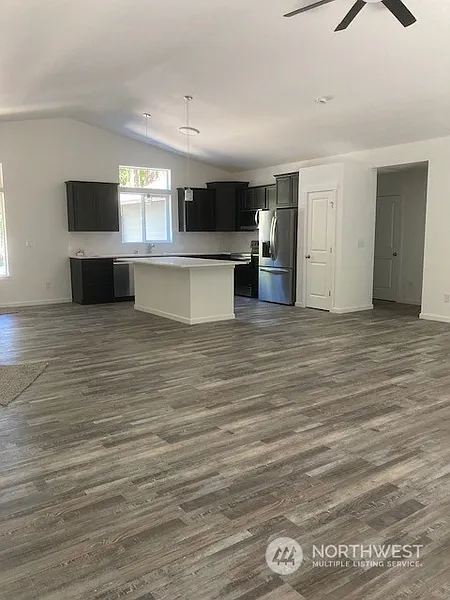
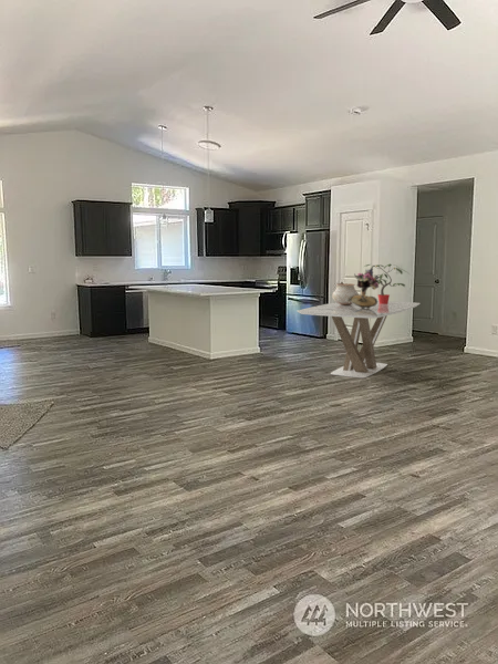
+ ceramic pot [331,282,360,305]
+ bouquet [346,267,380,309]
+ potted plant [363,263,409,304]
+ dining table [297,300,422,378]
